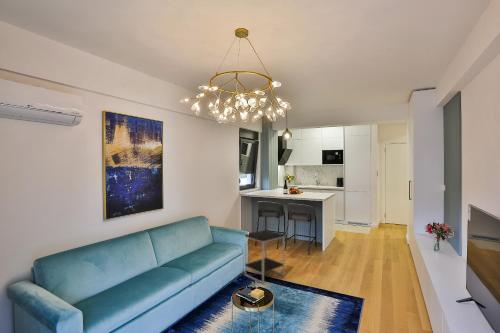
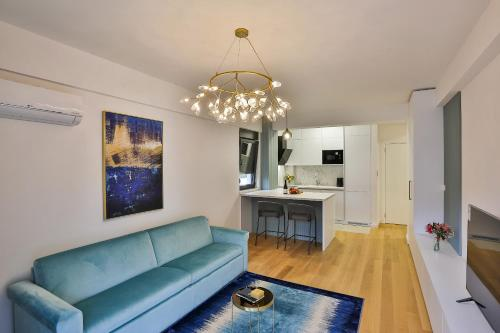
- side table [243,229,286,285]
